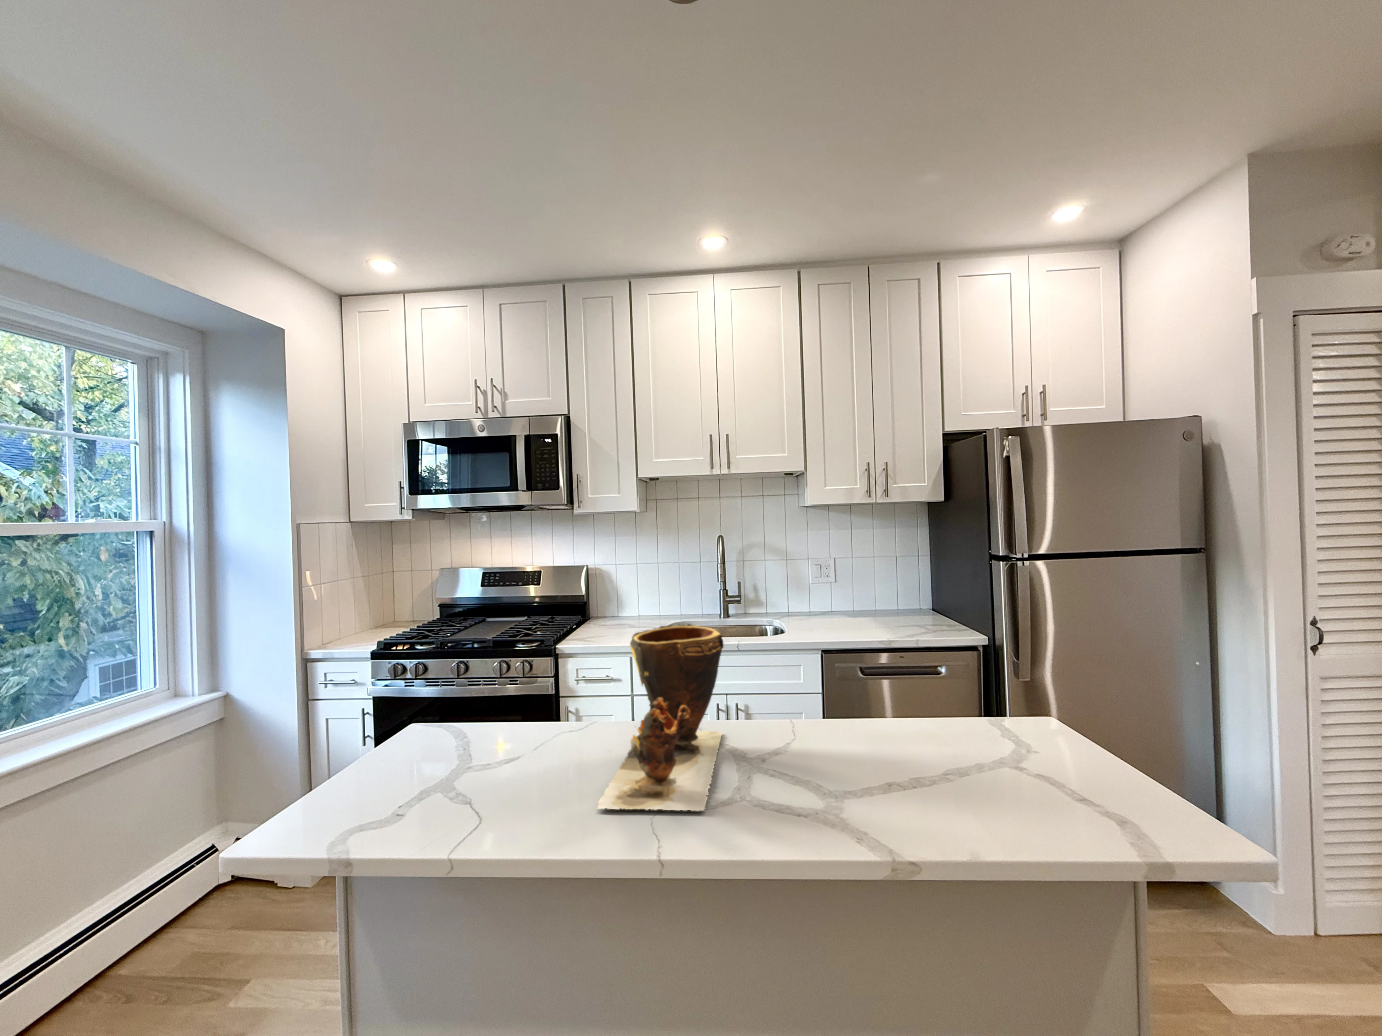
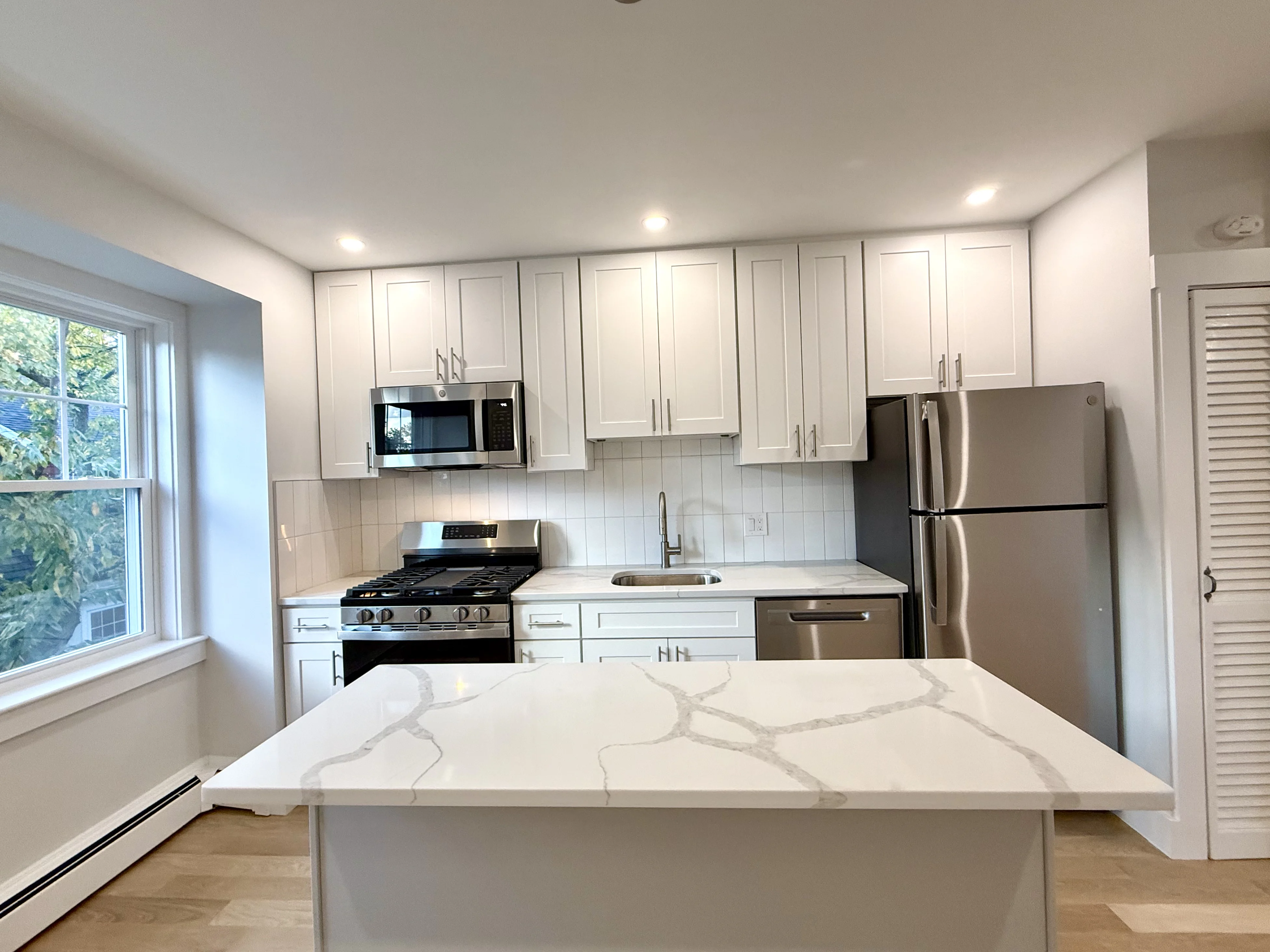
- clay pot [595,624,724,812]
